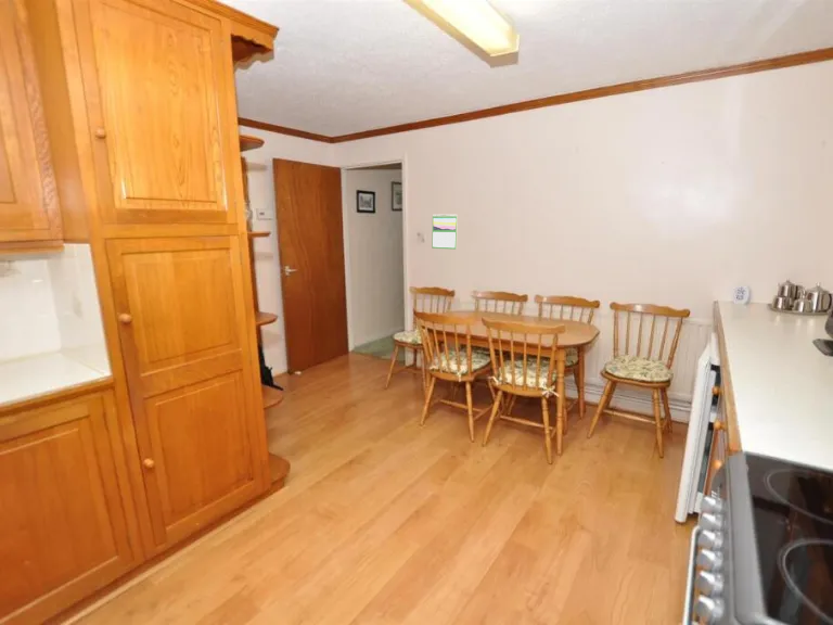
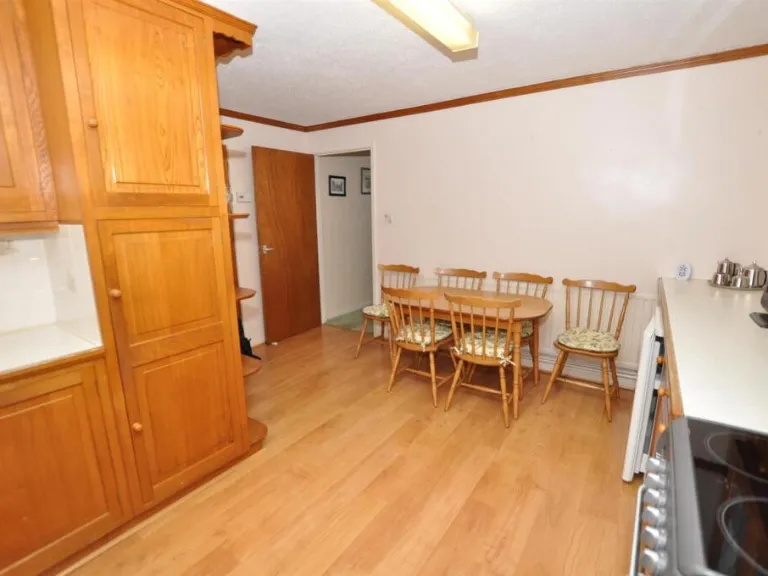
- calendar [431,213,459,251]
